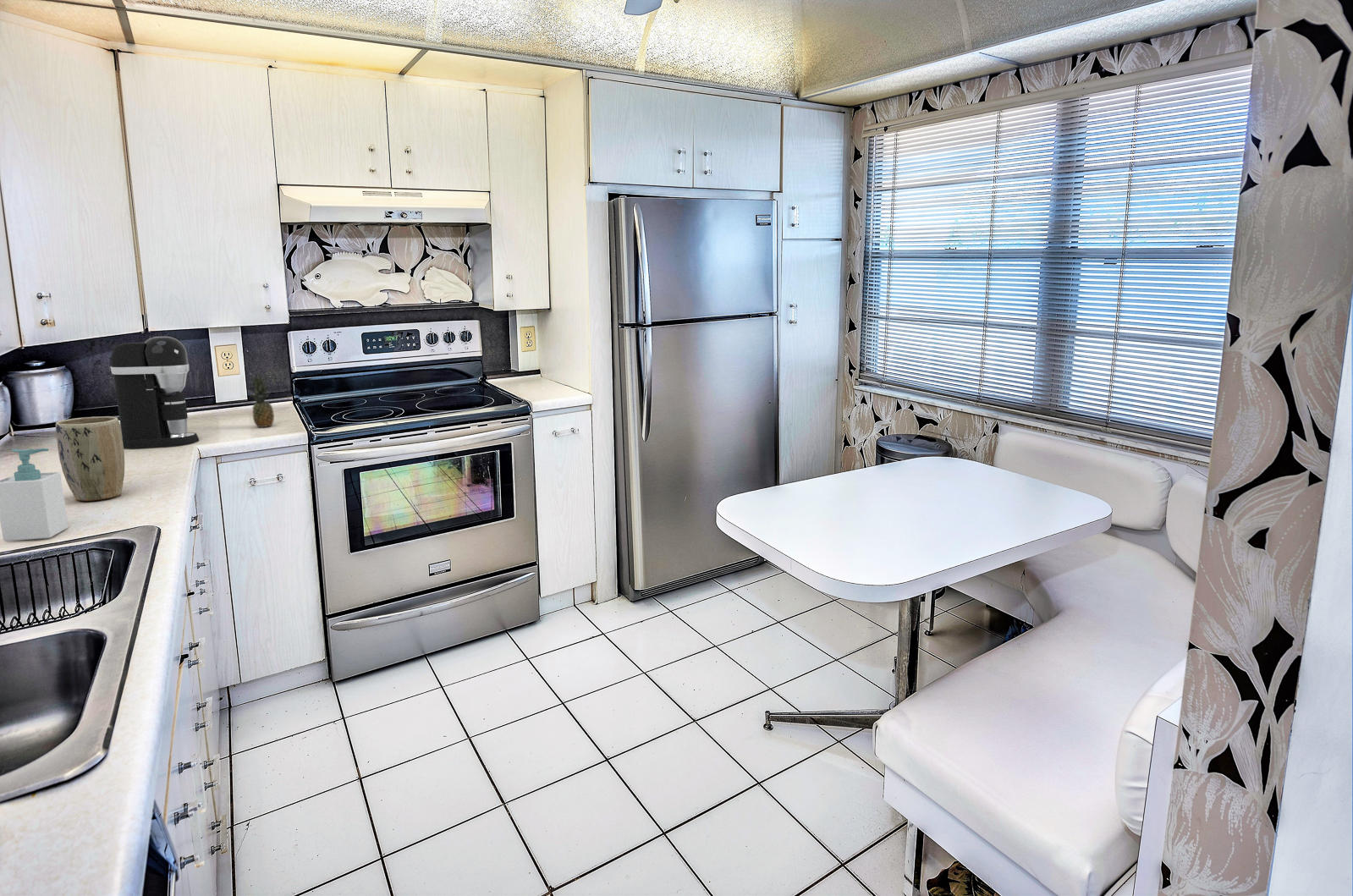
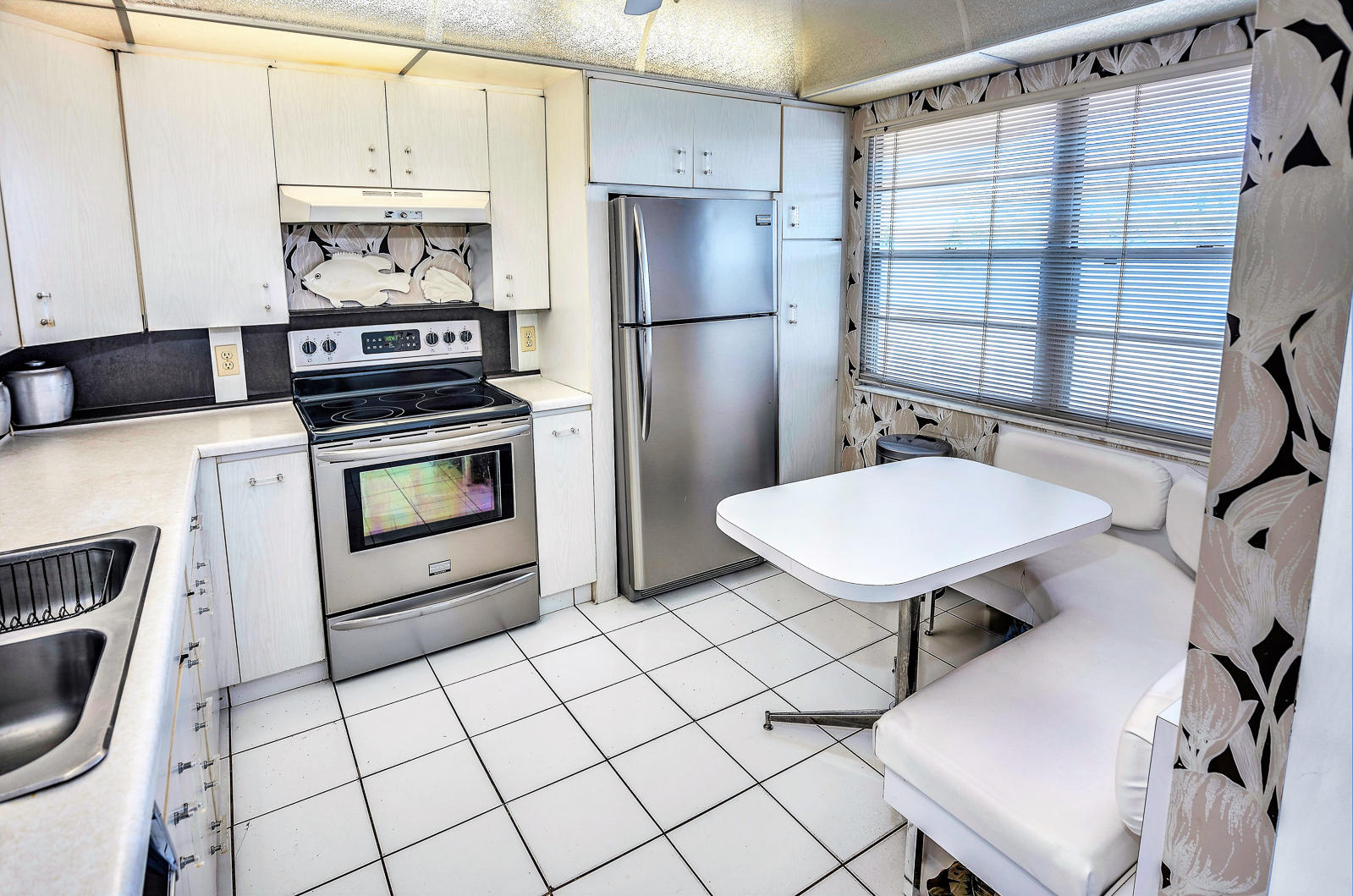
- plant pot [55,415,125,502]
- coffee maker [110,336,200,448]
- soap bottle [0,448,69,542]
- fruit [247,371,275,428]
